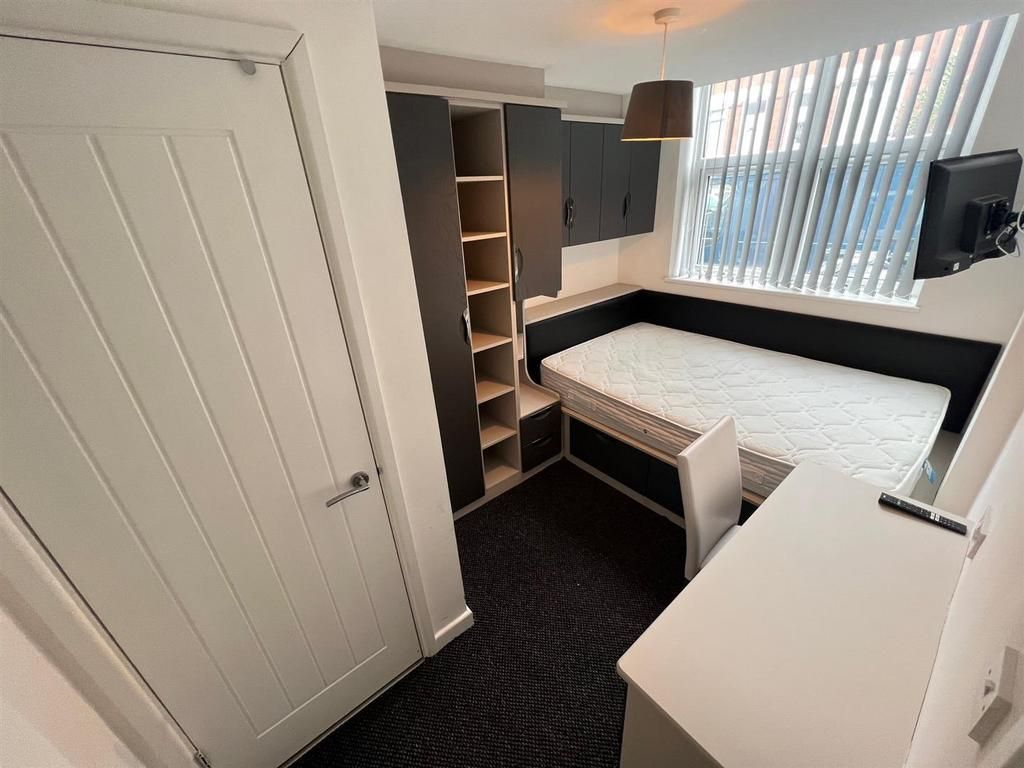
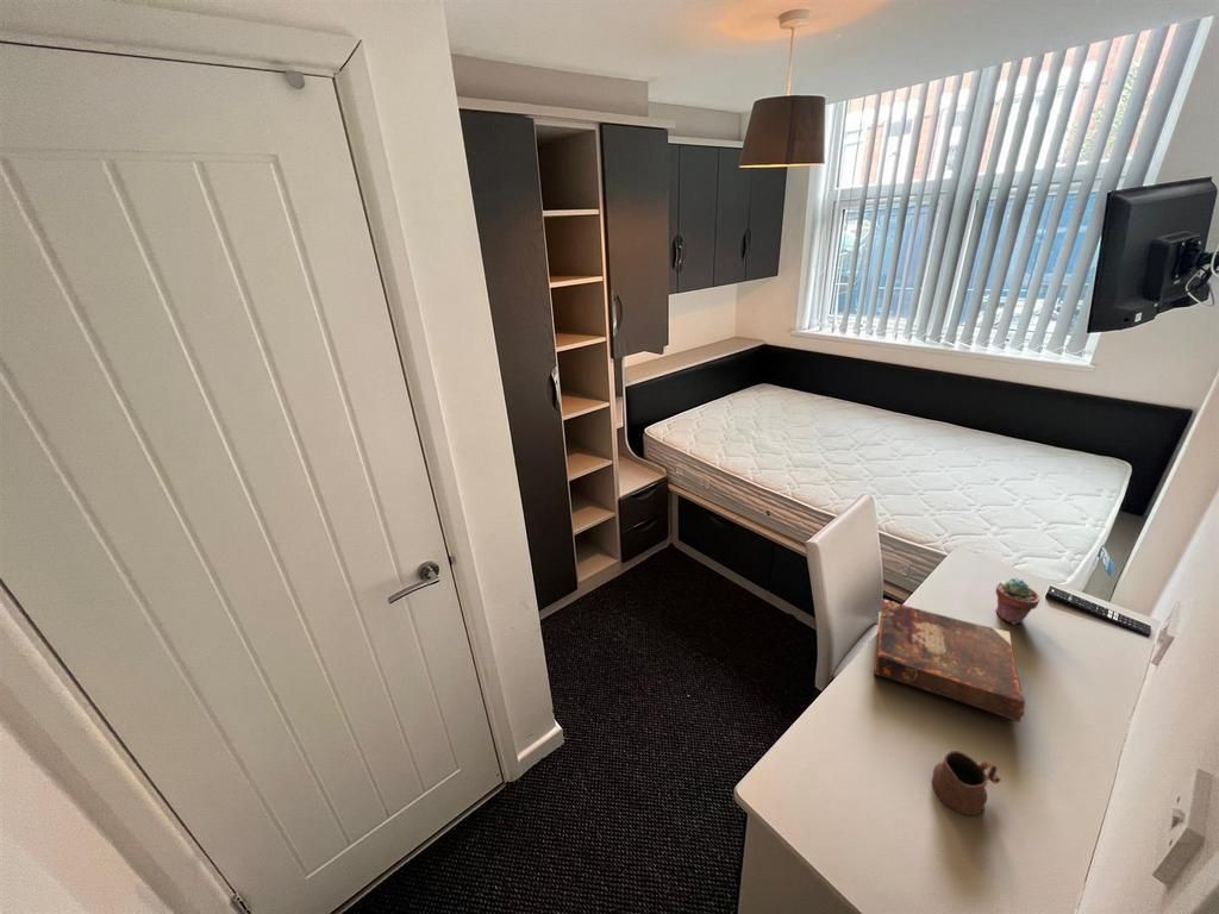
+ book [873,597,1026,724]
+ potted succulent [994,577,1042,625]
+ mug [930,750,1002,816]
